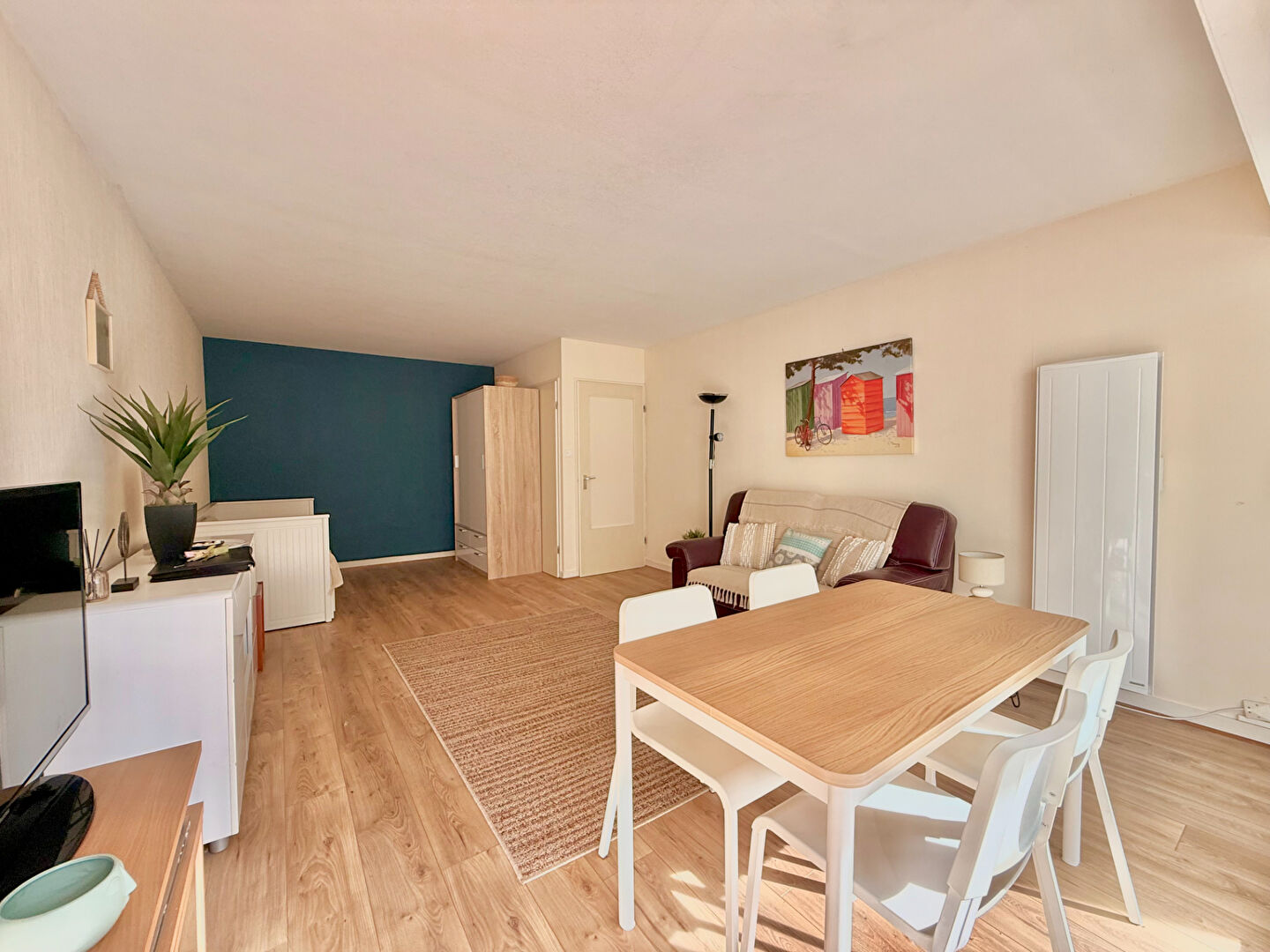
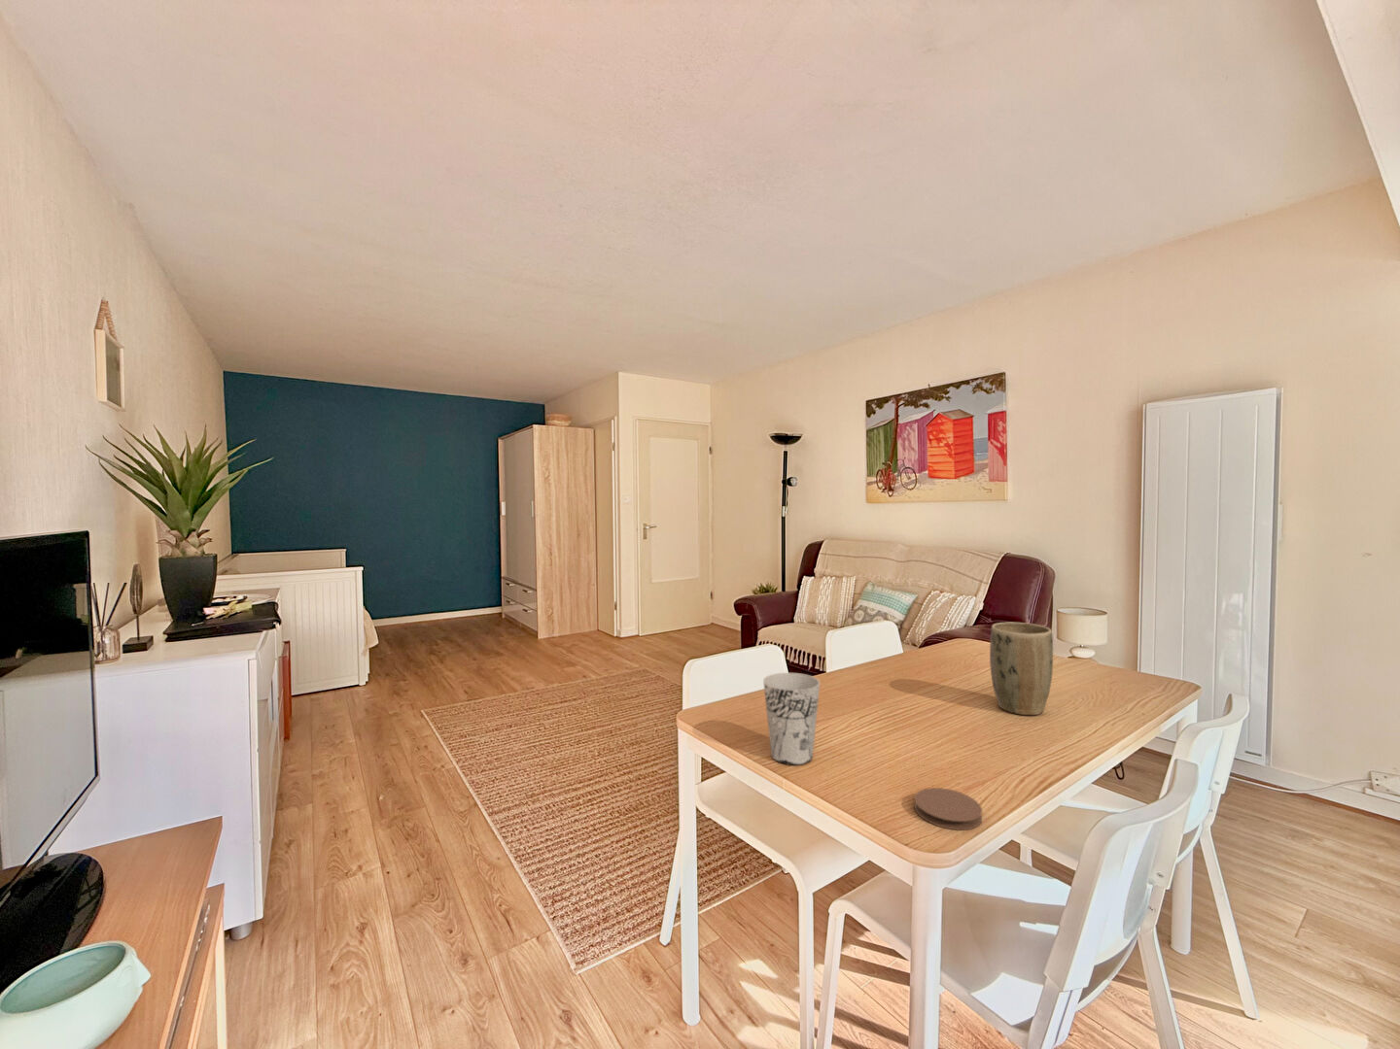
+ coaster [913,787,983,832]
+ cup [762,672,820,766]
+ plant pot [989,621,1054,716]
